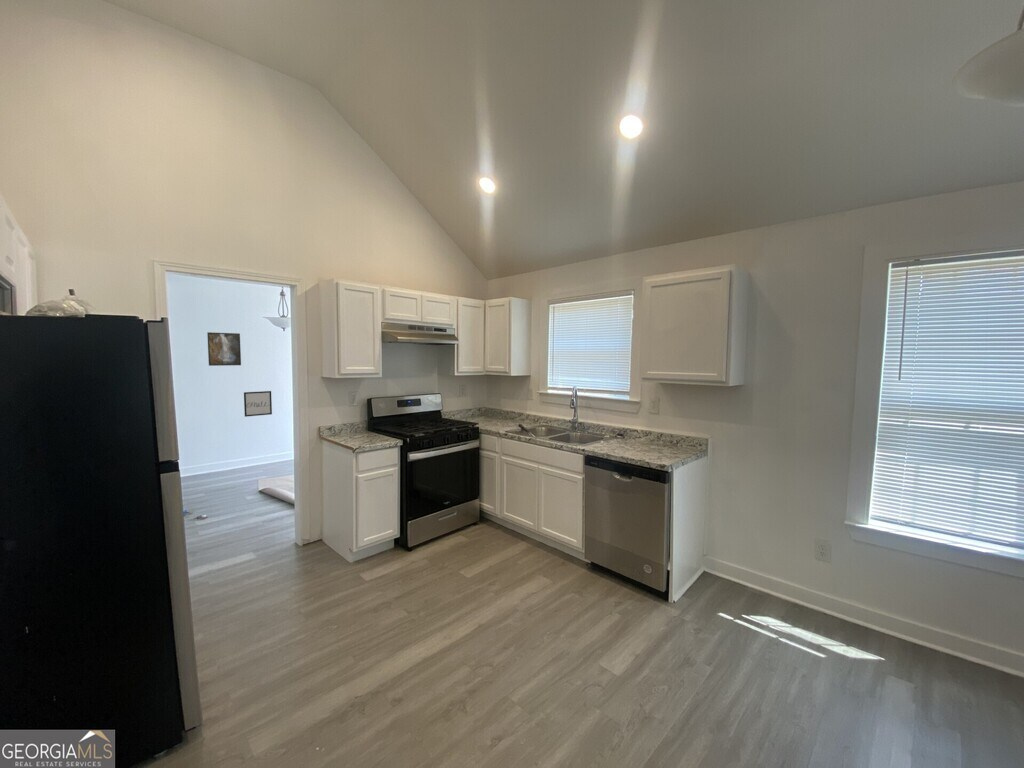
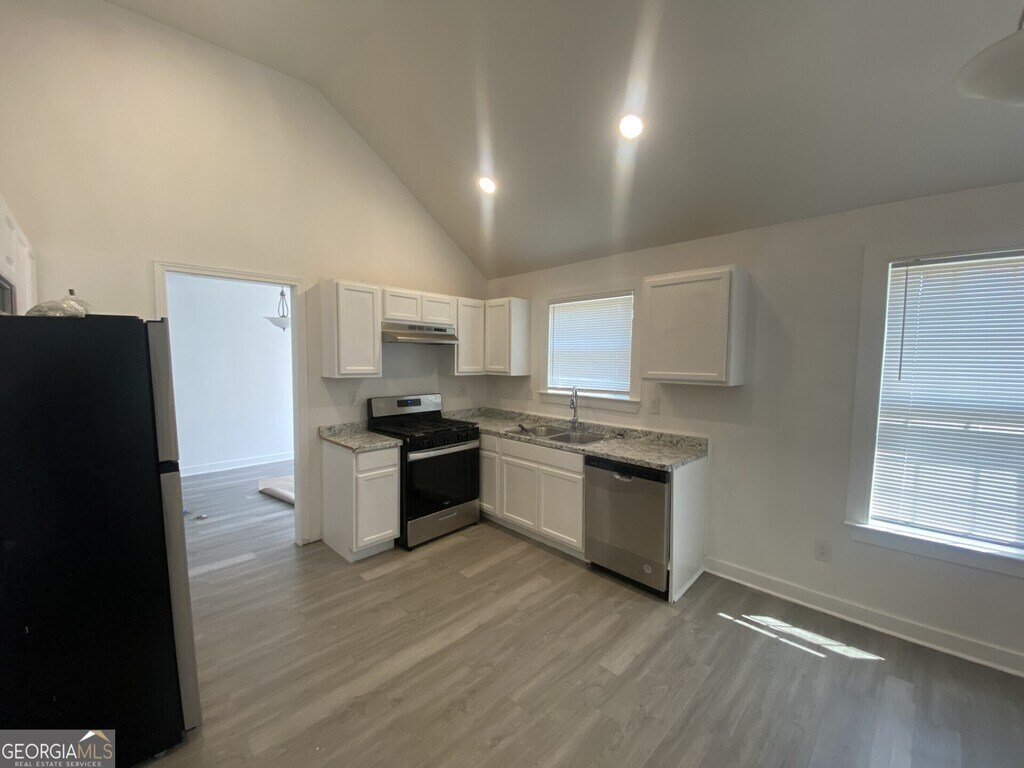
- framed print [206,331,242,367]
- wall art [243,390,273,418]
